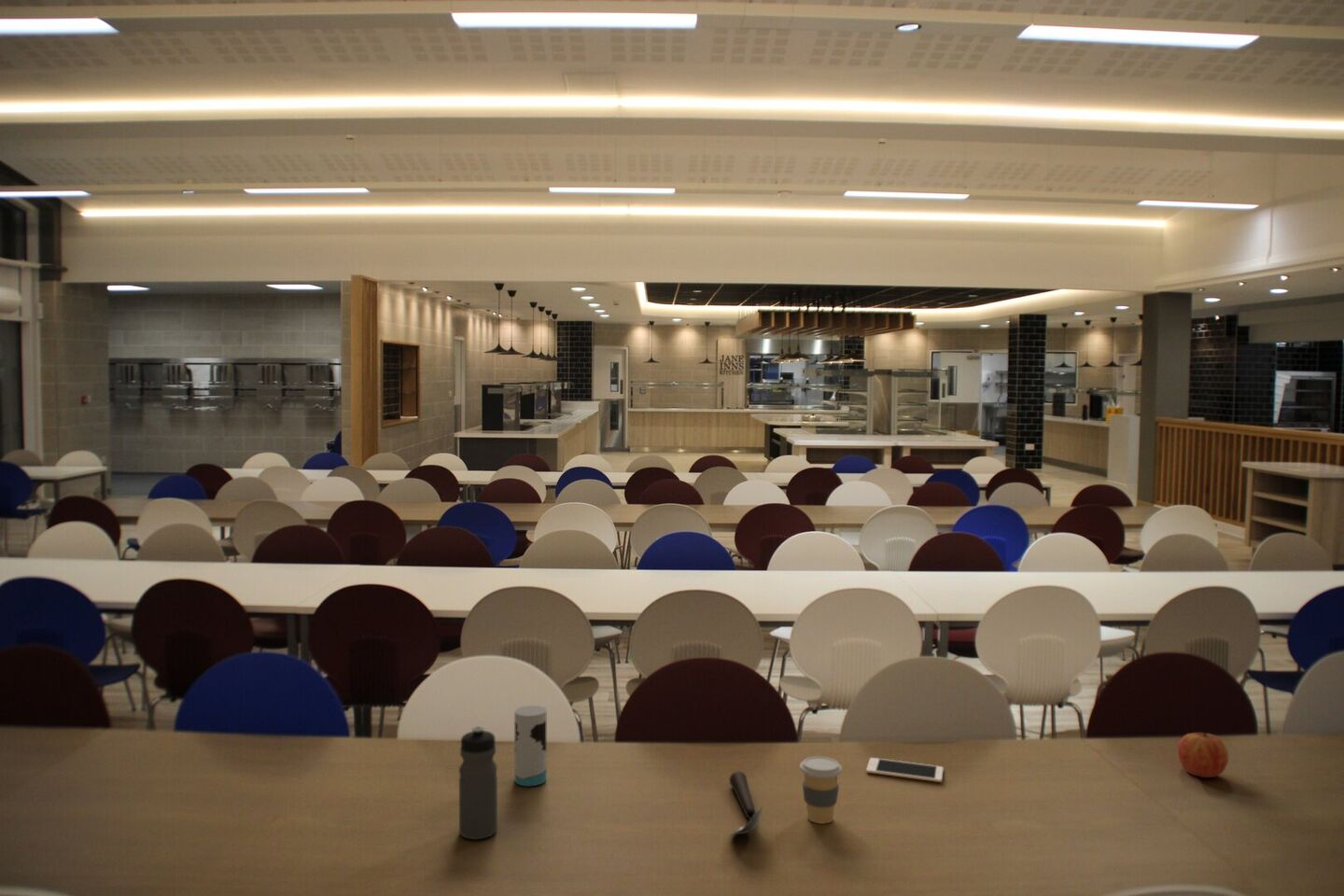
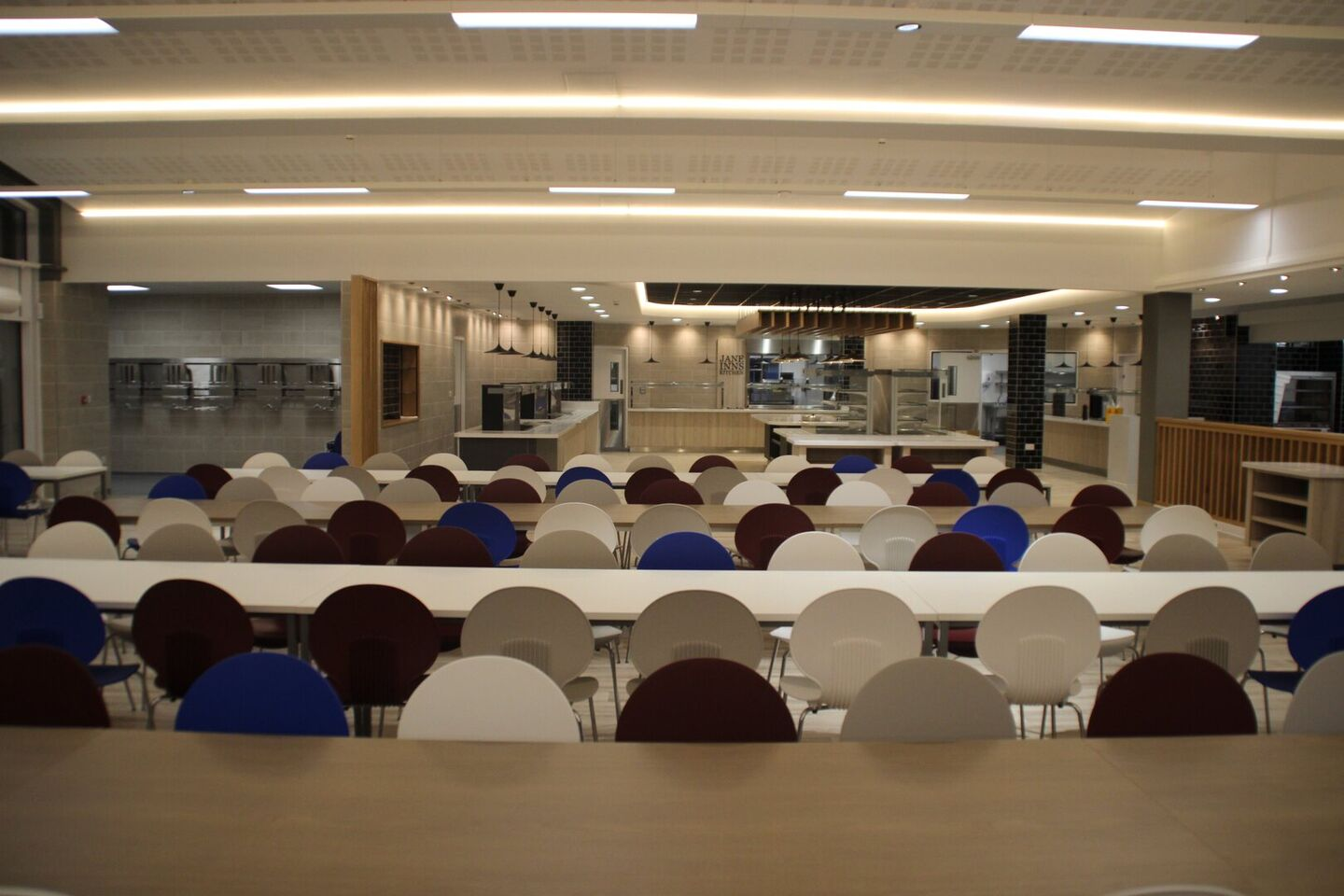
- cup [513,705,547,787]
- spoon [728,770,763,835]
- cell phone [865,757,945,783]
- coffee cup [799,755,843,824]
- water bottle [458,725,498,841]
- apple [1177,731,1229,778]
